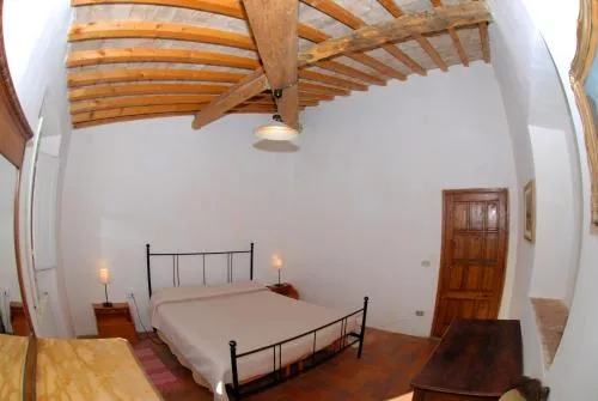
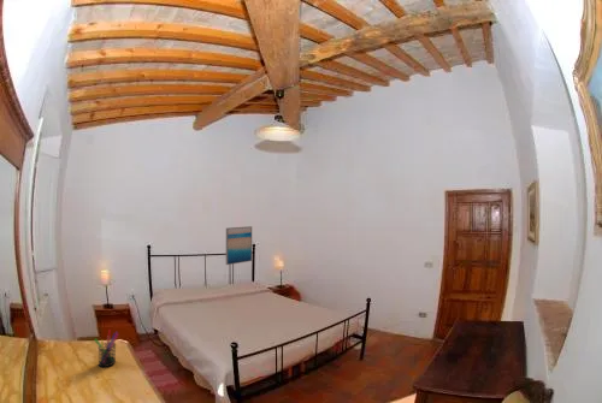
+ wall art [225,225,253,266]
+ pen holder [93,328,119,368]
